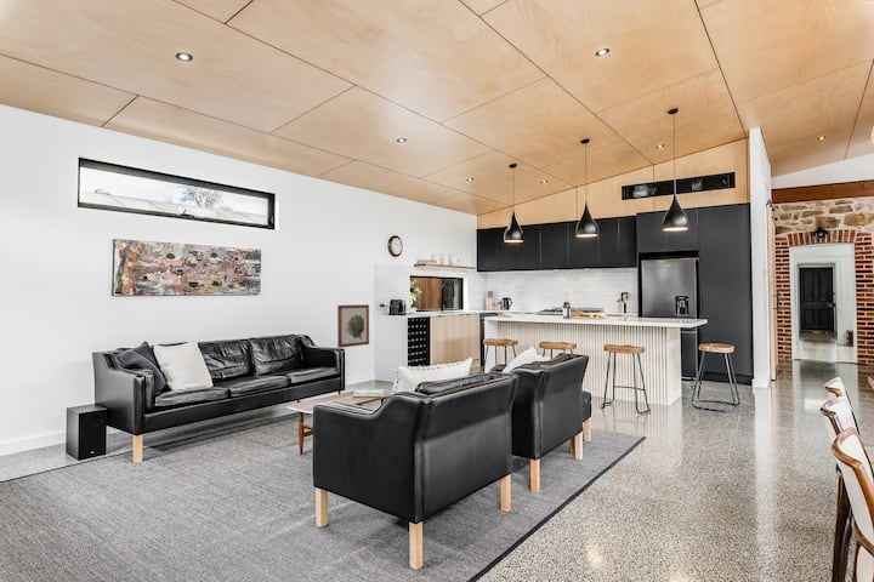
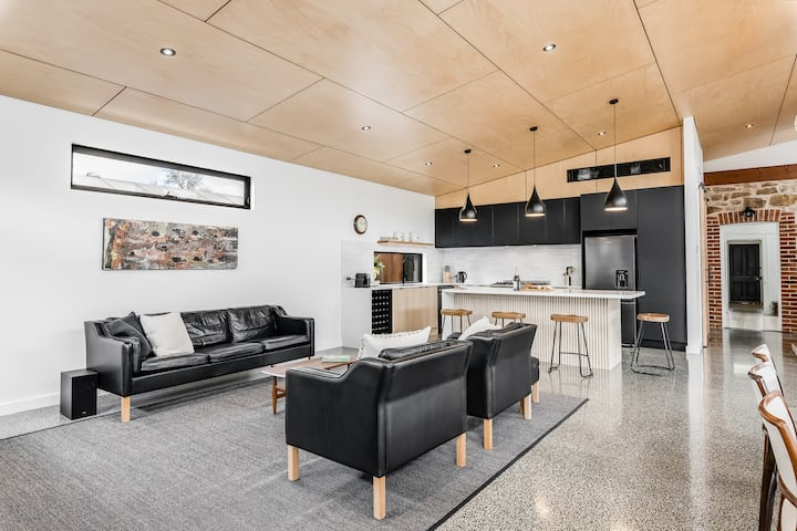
- wall art [336,303,370,349]
